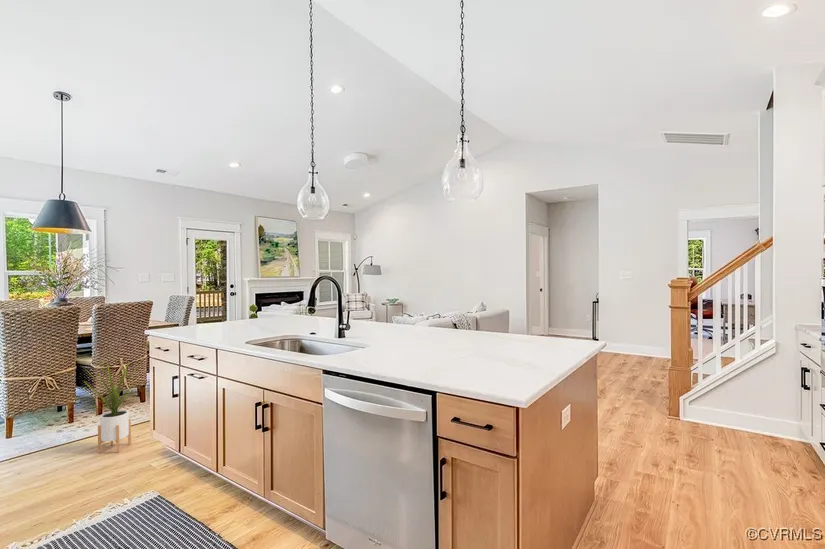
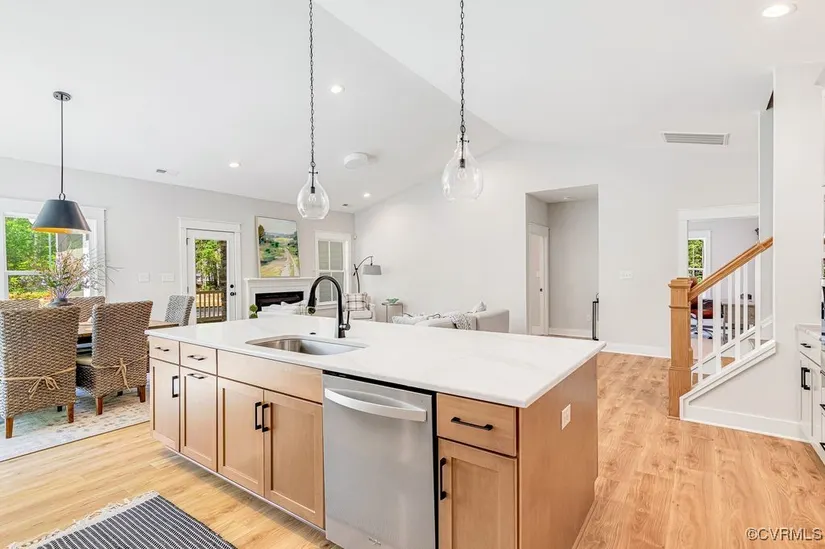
- house plant [83,355,142,454]
